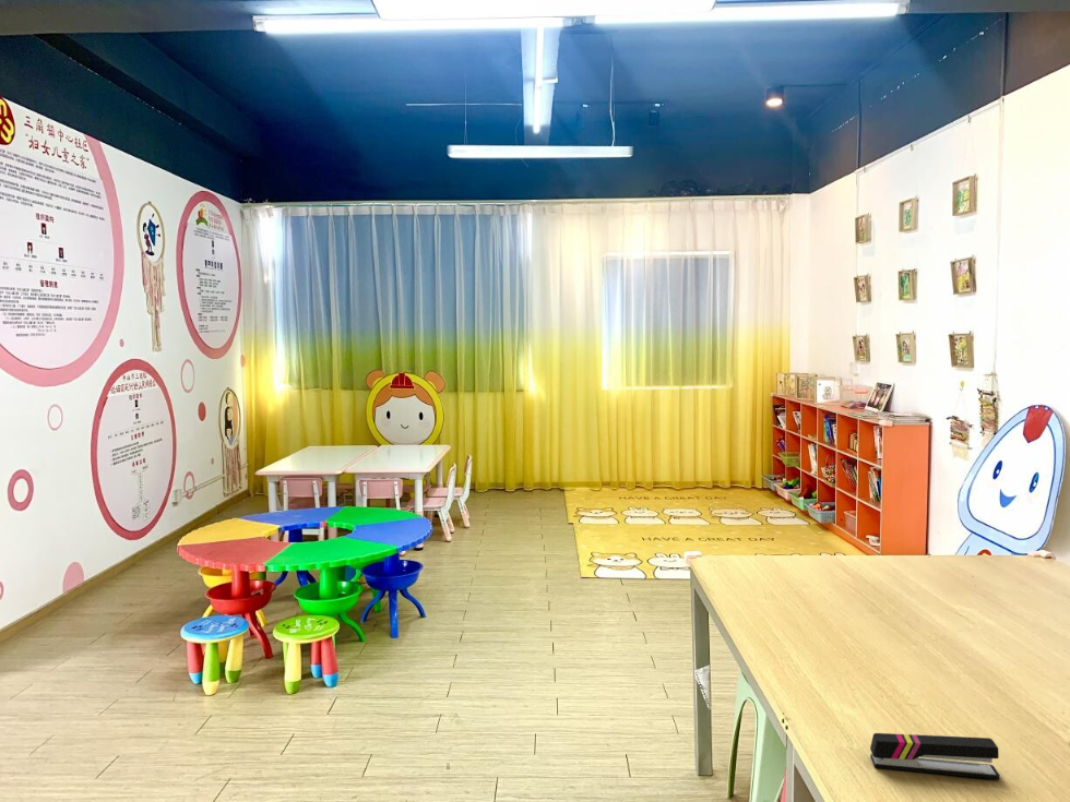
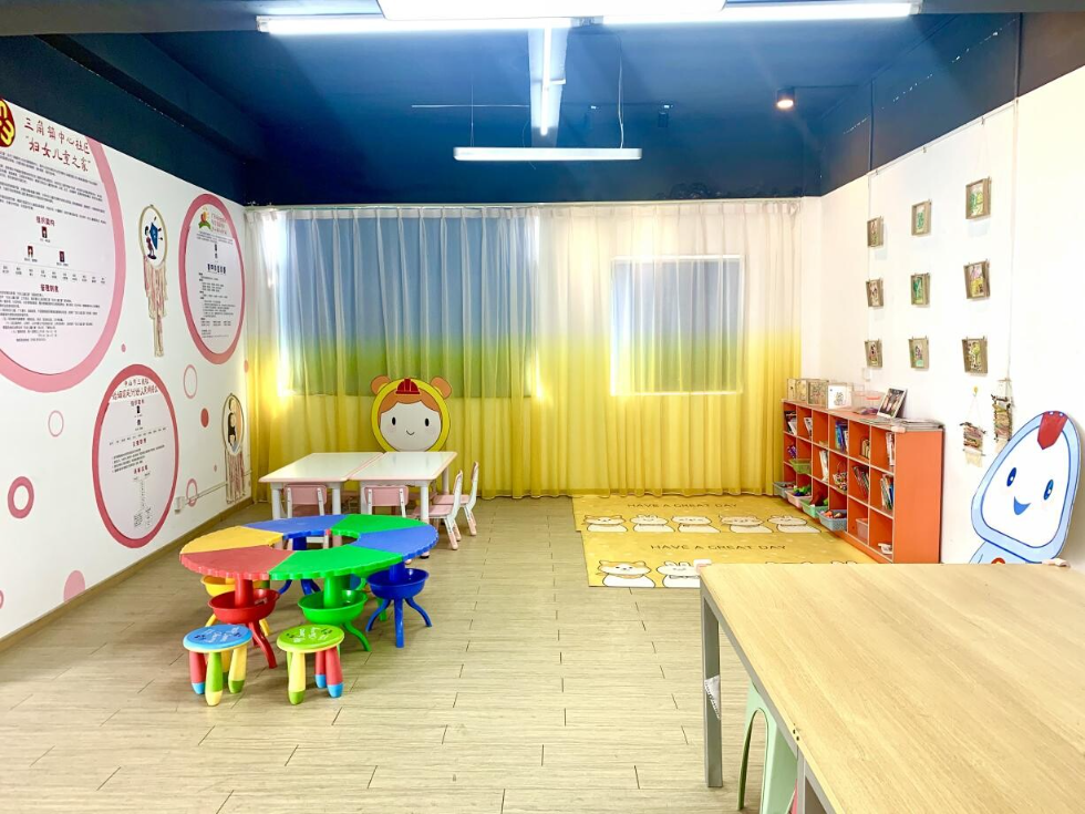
- stapler [869,732,1001,780]
